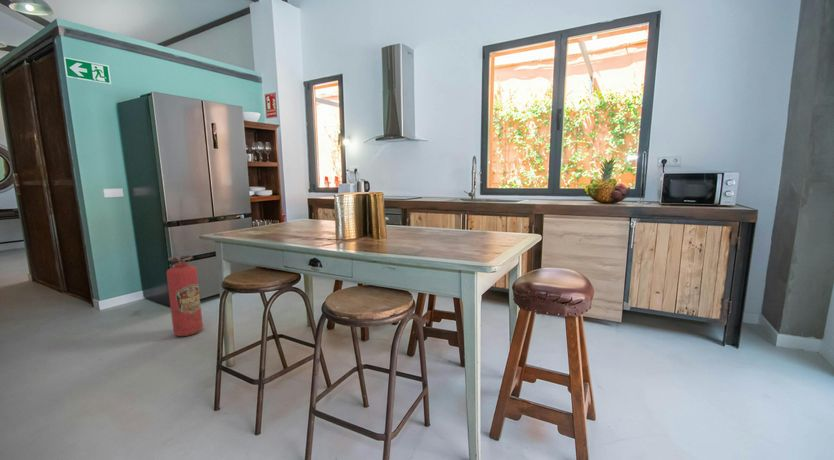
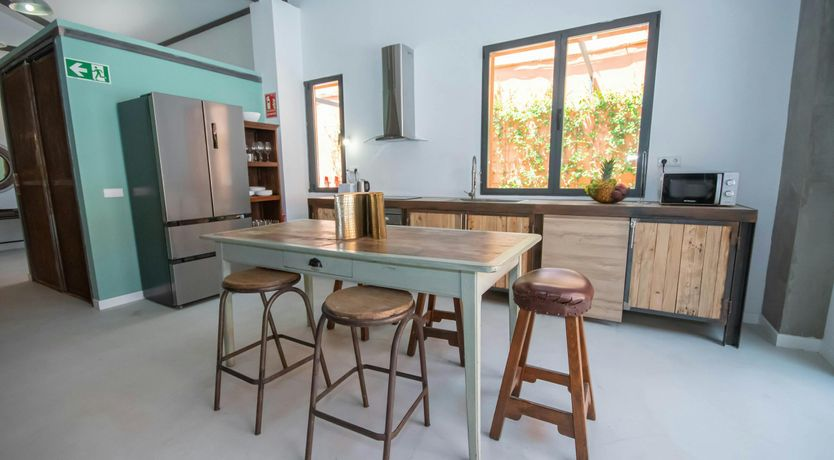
- fire extinguisher [165,254,204,337]
